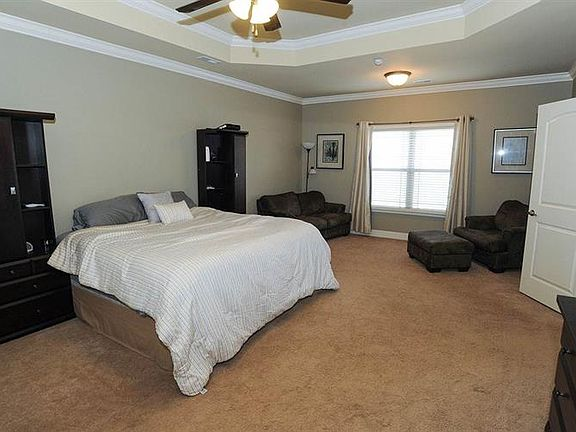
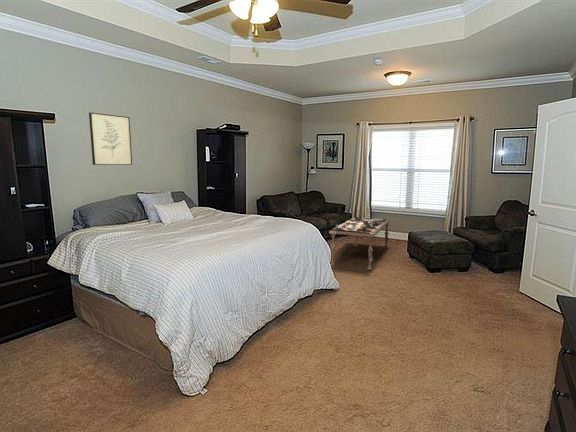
+ coffee table [328,216,391,271]
+ wall art [88,112,133,166]
